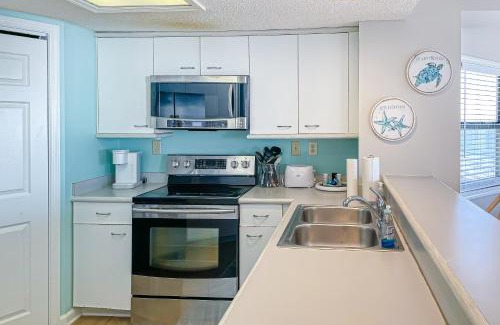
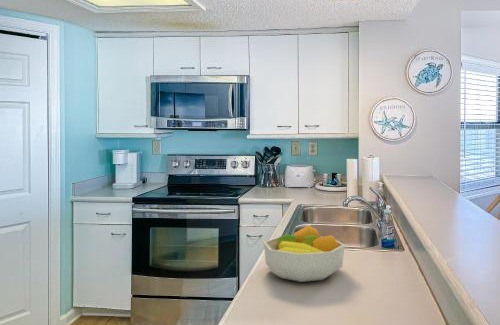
+ fruit bowl [263,225,346,283]
